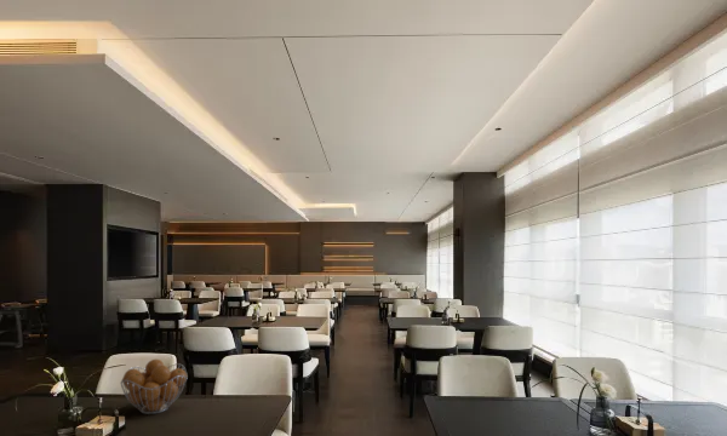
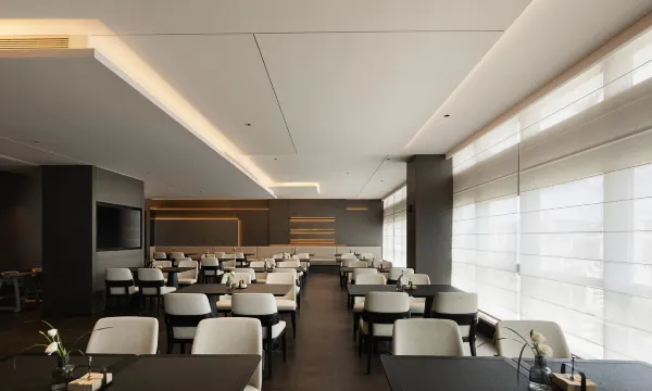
- fruit basket [120,358,189,415]
